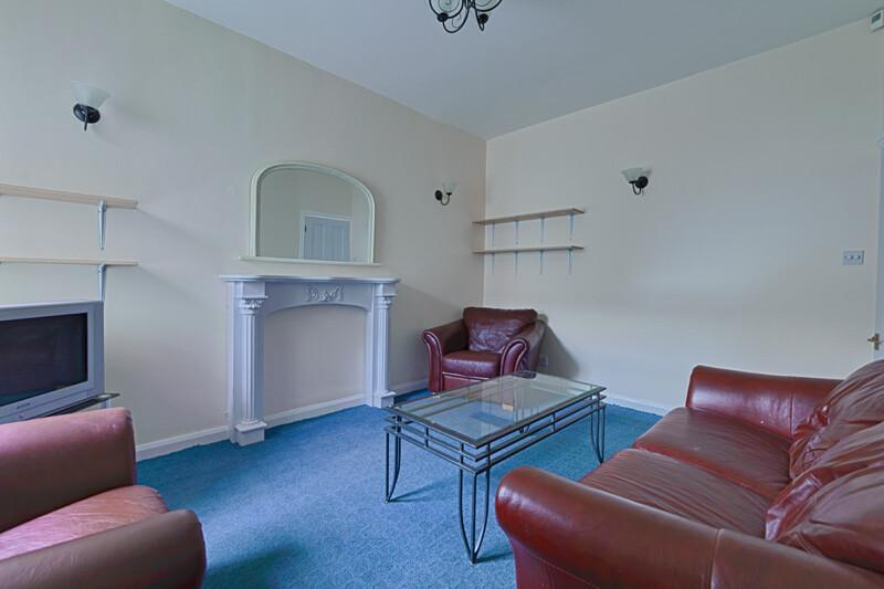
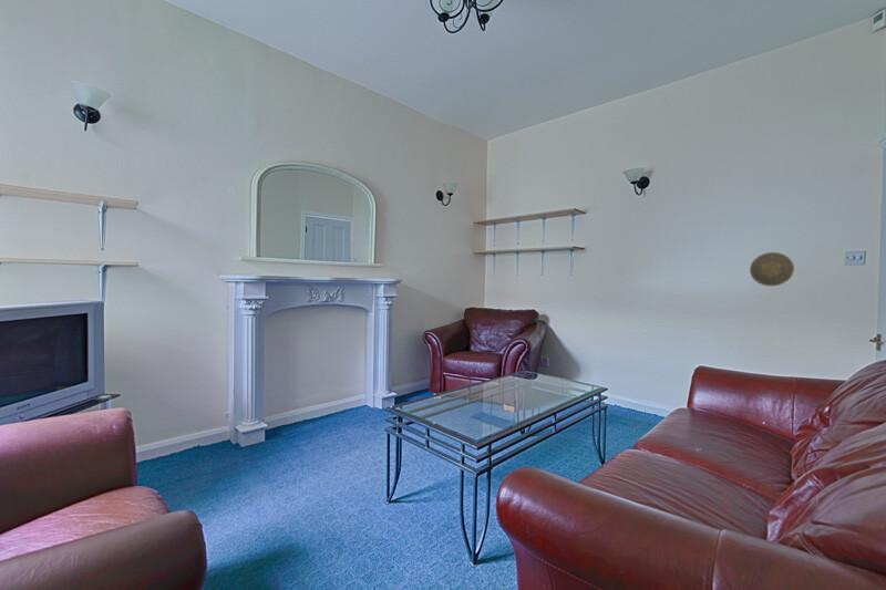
+ decorative plate [749,251,795,287]
